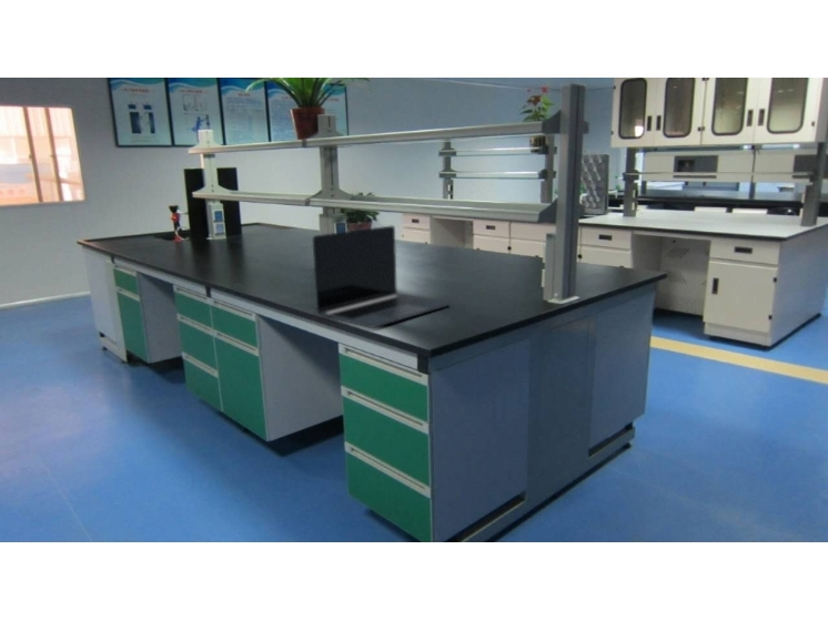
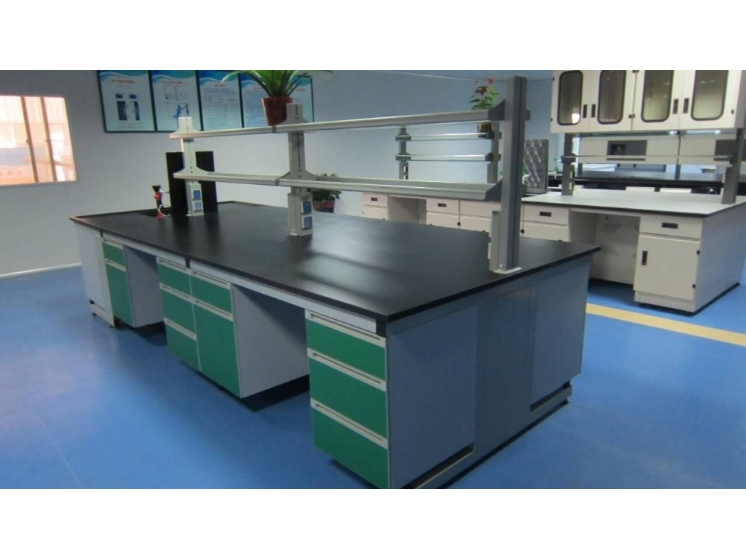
- laptop [312,224,451,329]
